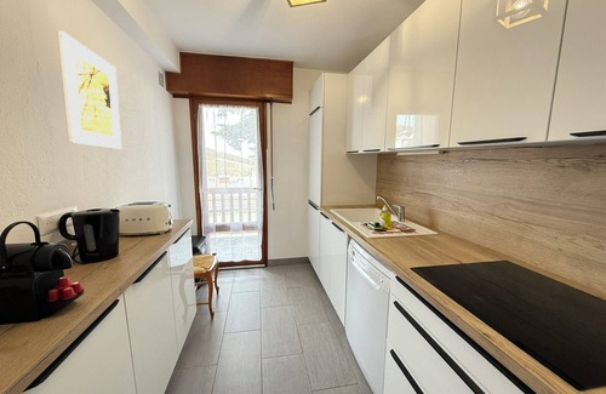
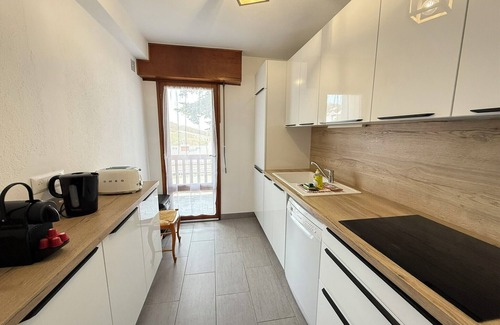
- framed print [56,29,122,150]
